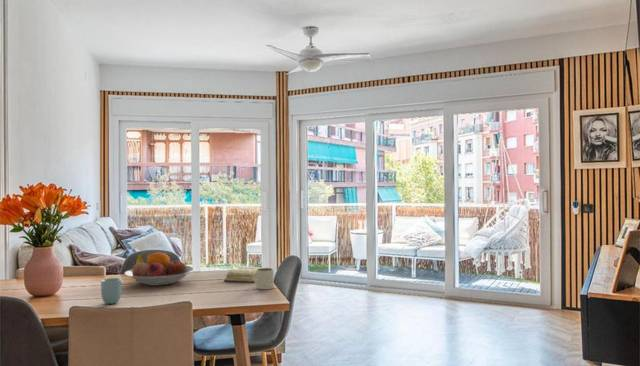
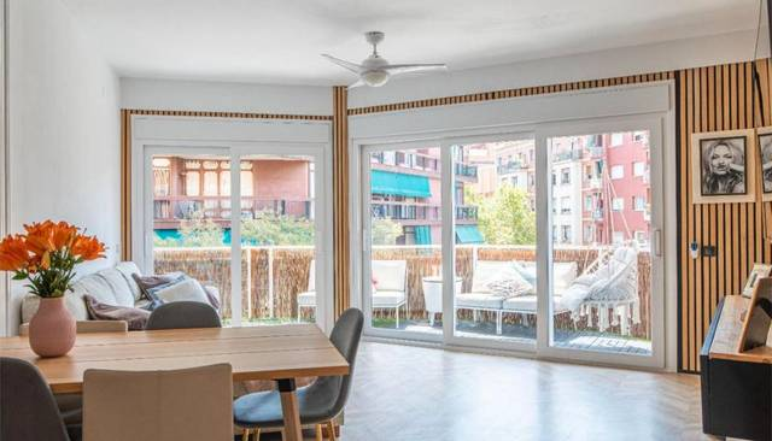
- fruit bowl [123,251,196,287]
- diary [223,266,268,284]
- cup [100,277,122,305]
- mug [253,267,275,290]
